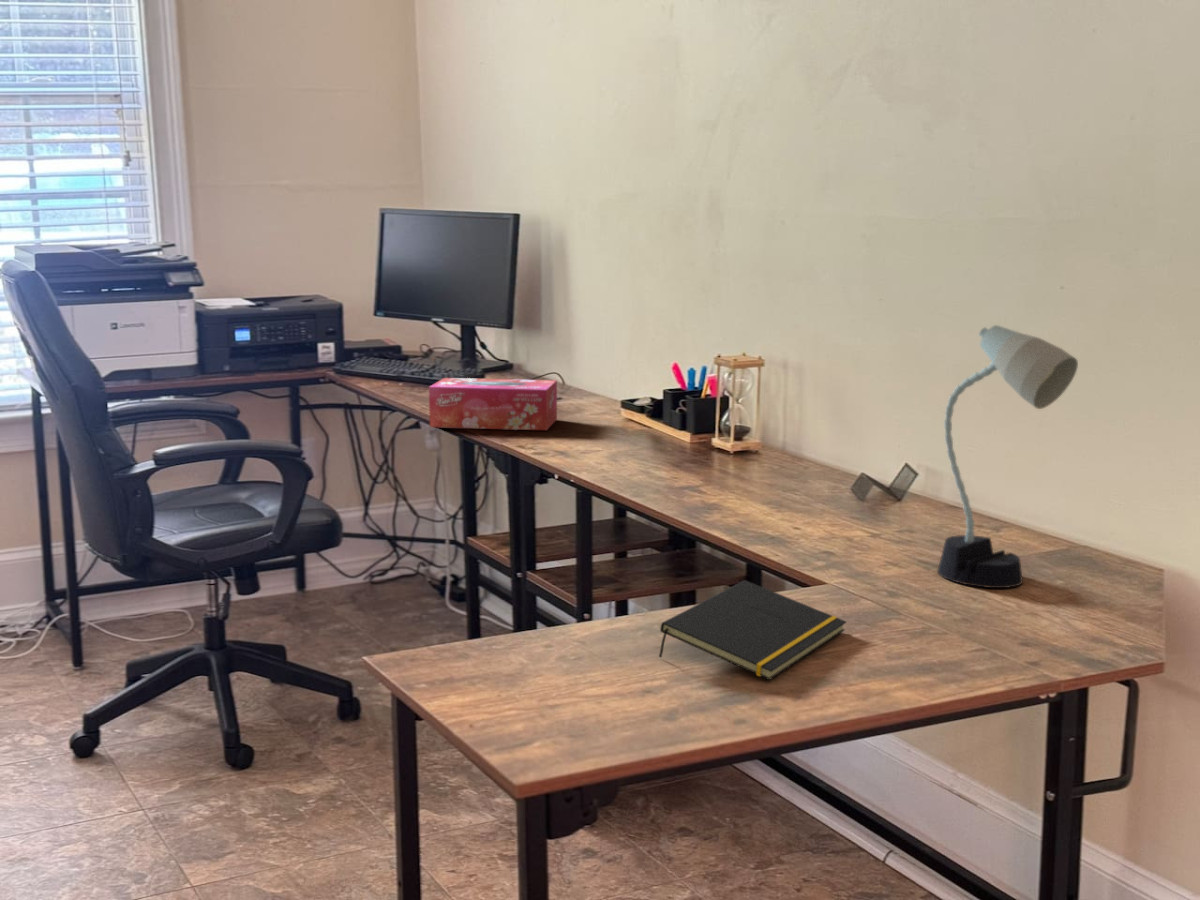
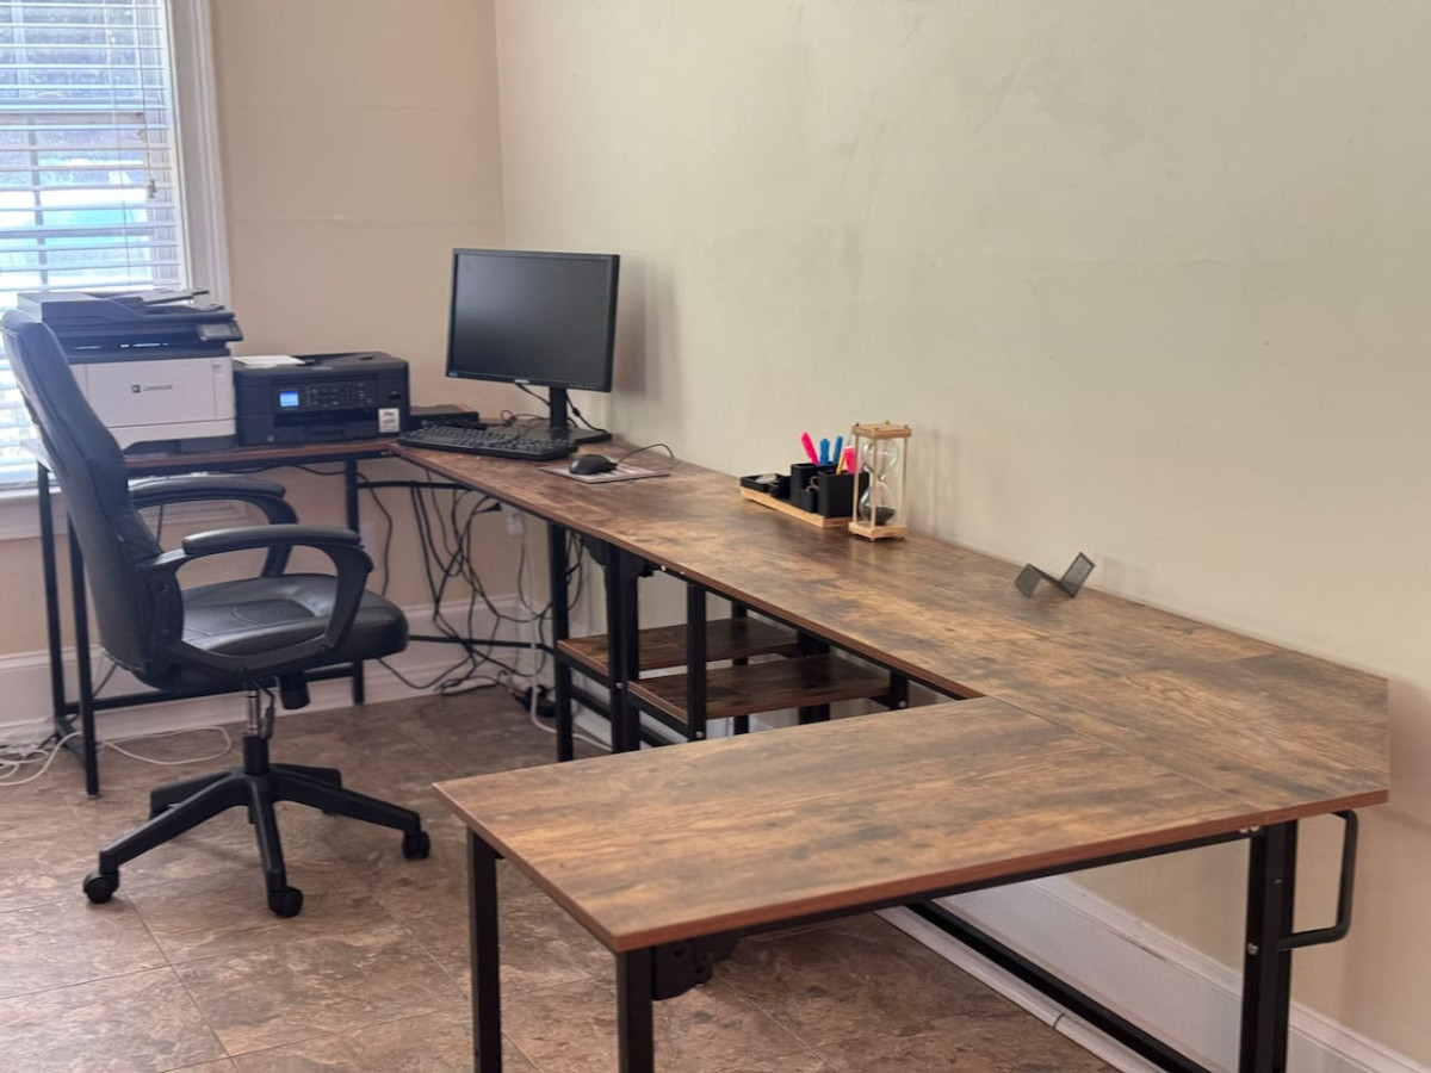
- tissue box [428,377,558,431]
- notepad [658,579,847,681]
- desk lamp [936,324,1079,589]
